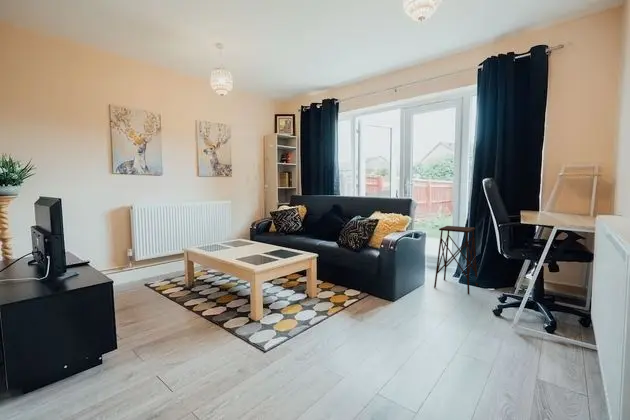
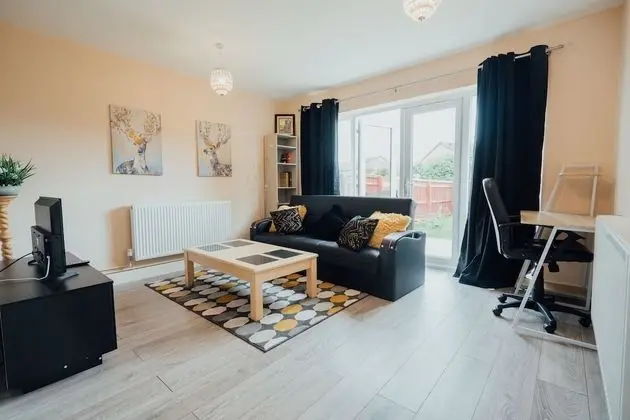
- side table [433,225,479,295]
